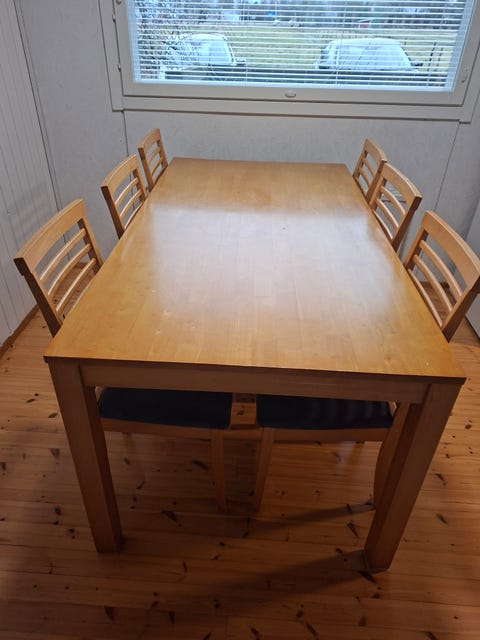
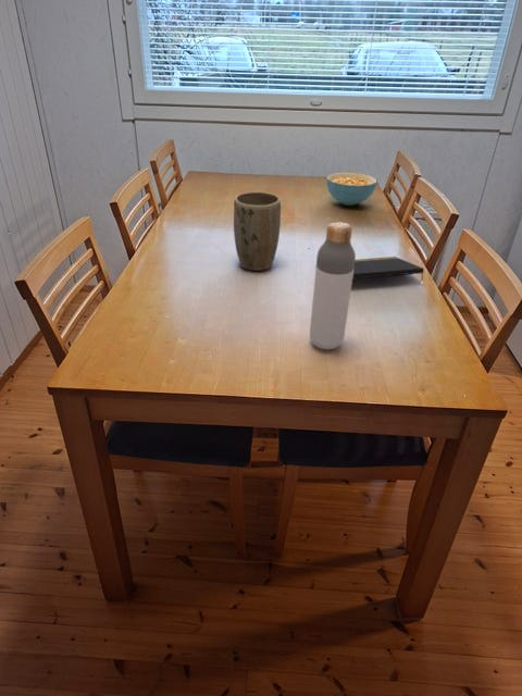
+ notepad [352,256,425,281]
+ cereal bowl [326,172,377,207]
+ plant pot [233,190,282,272]
+ bottle [309,221,357,350]
